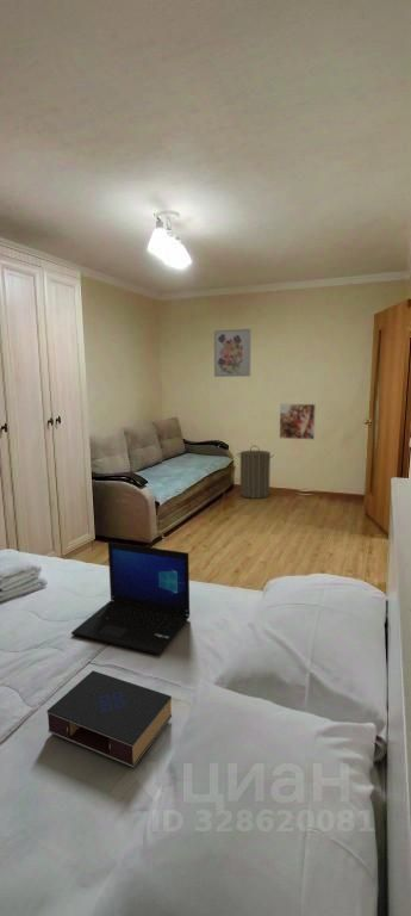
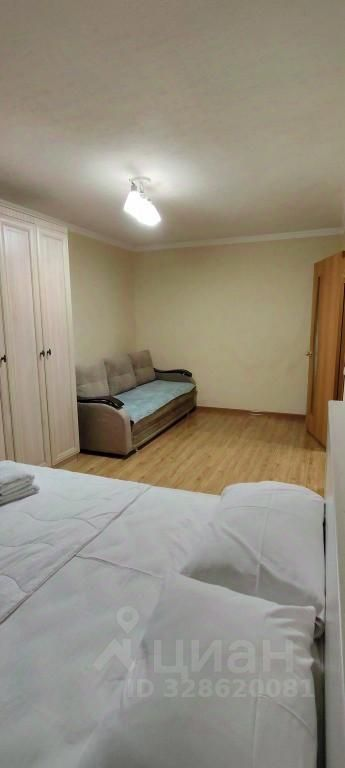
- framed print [279,403,317,440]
- book [45,669,173,768]
- wall art [213,328,253,378]
- laundry hamper [236,445,274,500]
- laptop [70,540,191,656]
